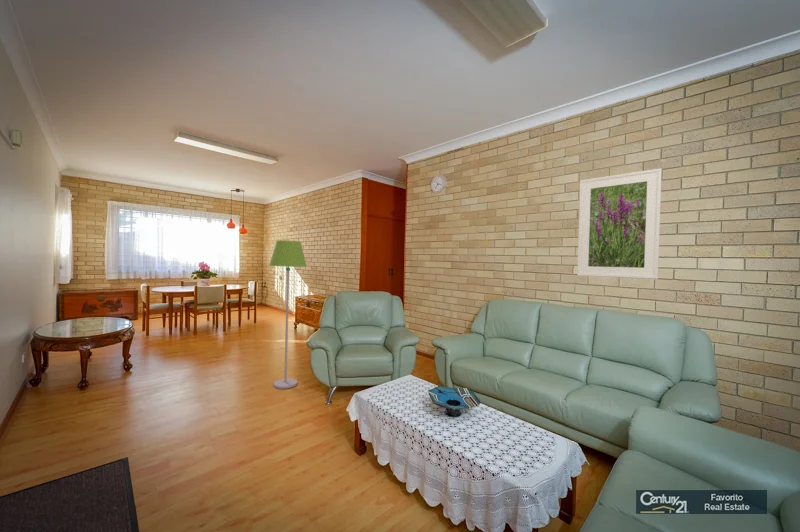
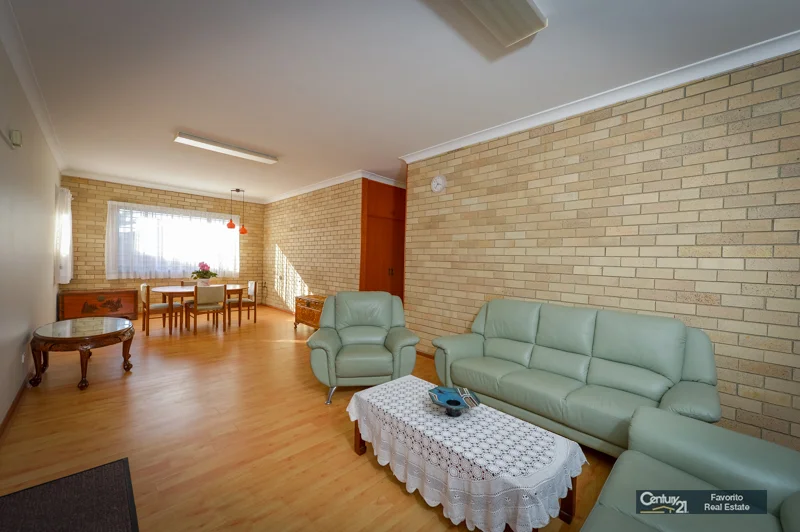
- floor lamp [268,239,308,390]
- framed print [576,167,663,280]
